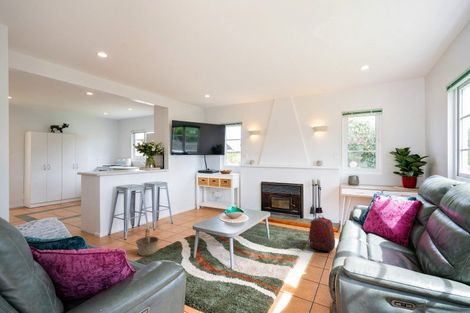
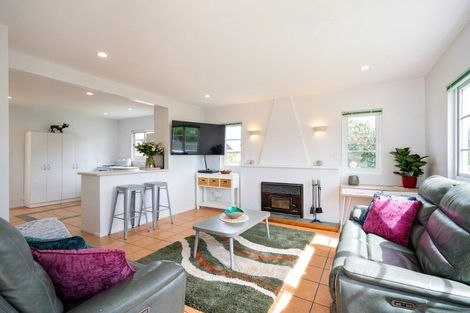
- backpack [307,215,336,252]
- basket [135,228,160,257]
